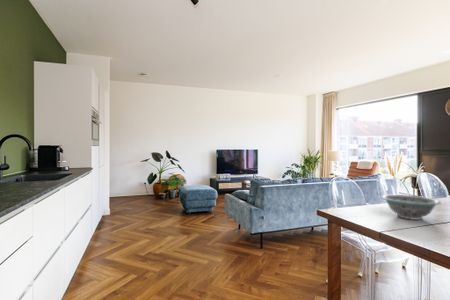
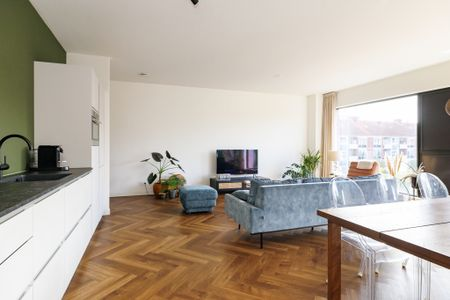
- decorative bowl [381,194,442,221]
